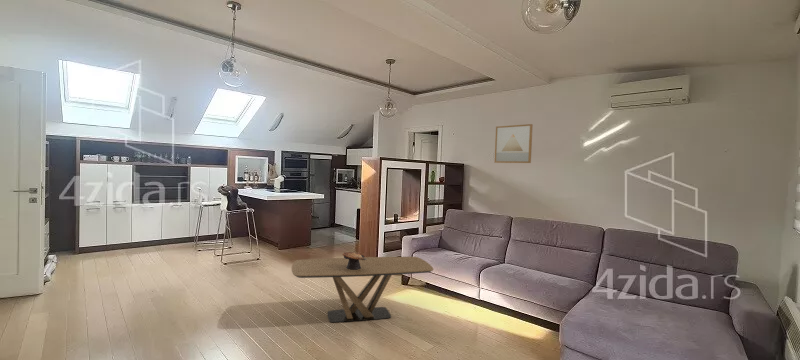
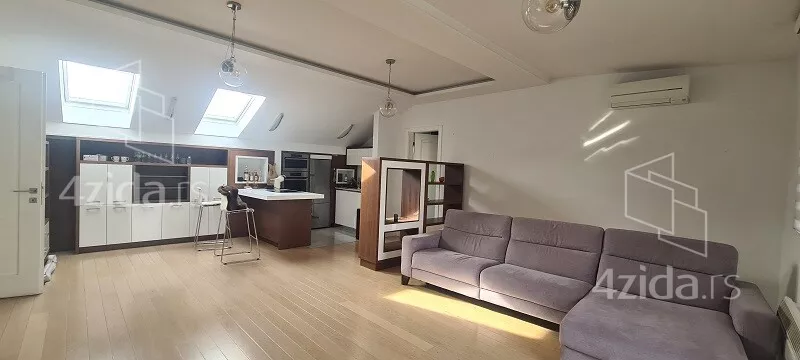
- coffee table [291,256,435,323]
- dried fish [342,251,367,270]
- wall art [494,123,534,164]
